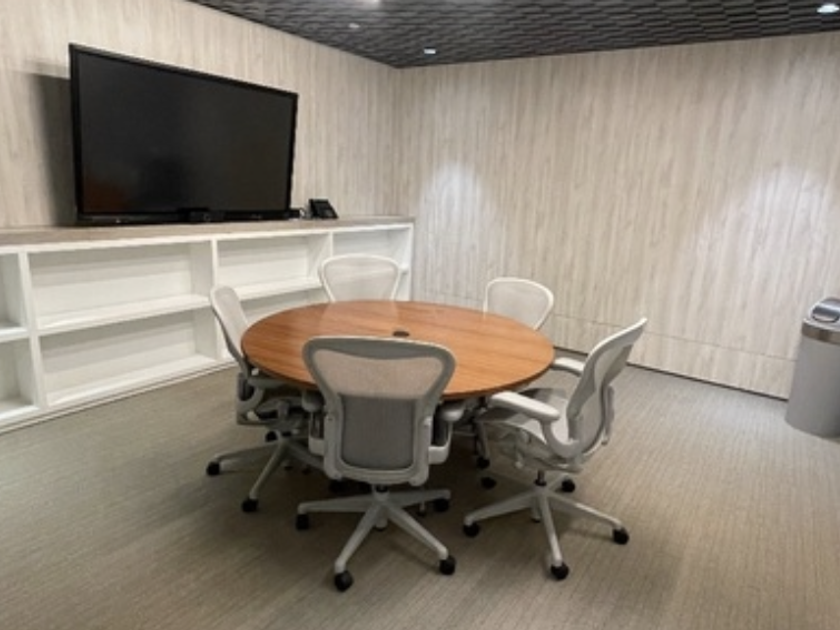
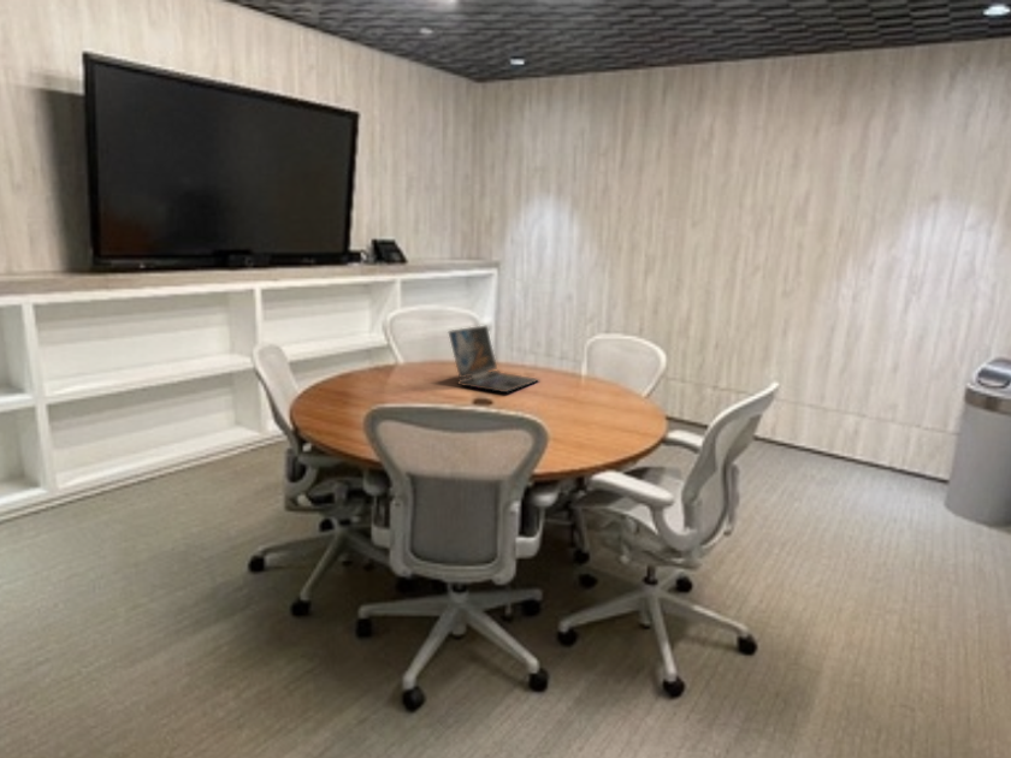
+ laptop [447,325,542,393]
